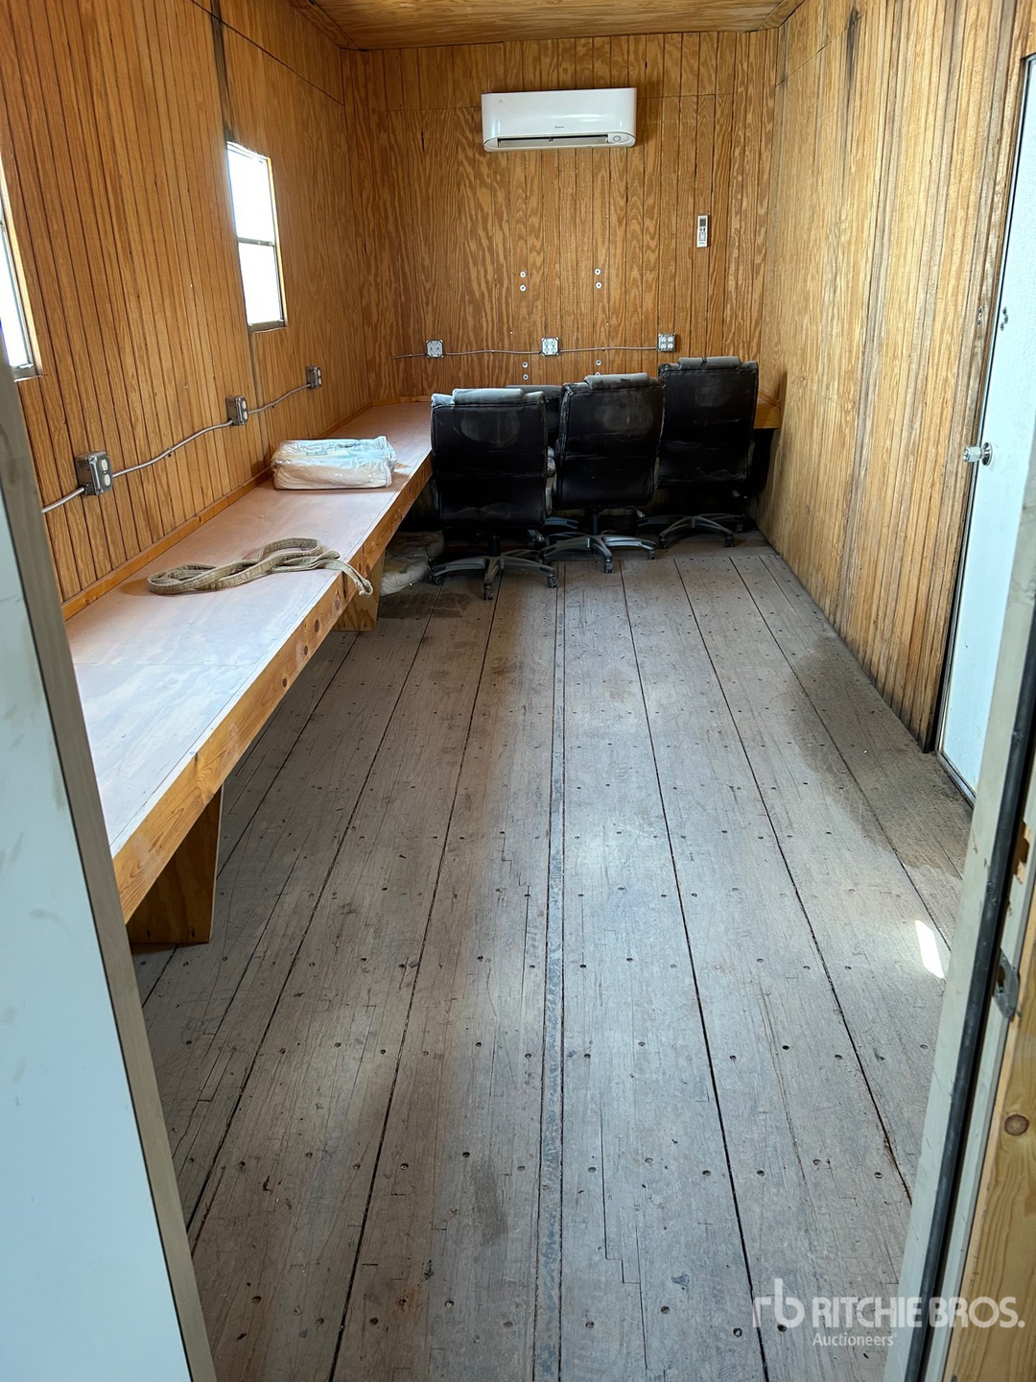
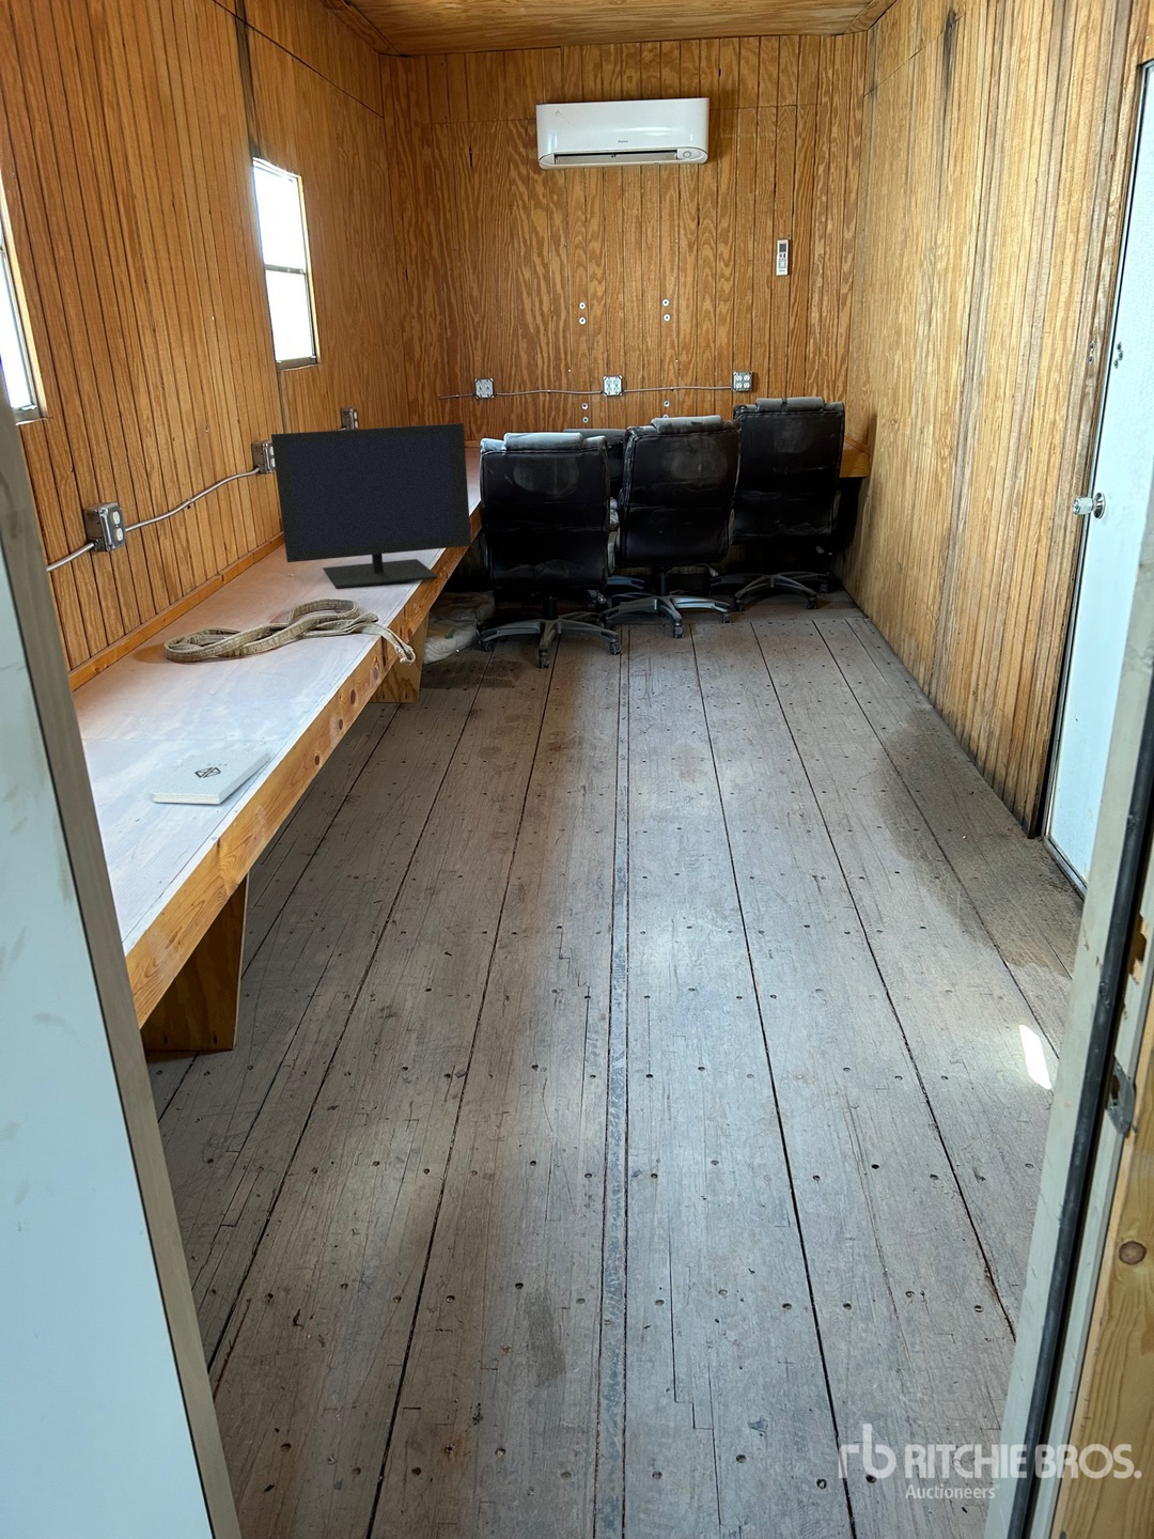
+ notepad [150,749,270,805]
+ monitor [270,422,473,590]
